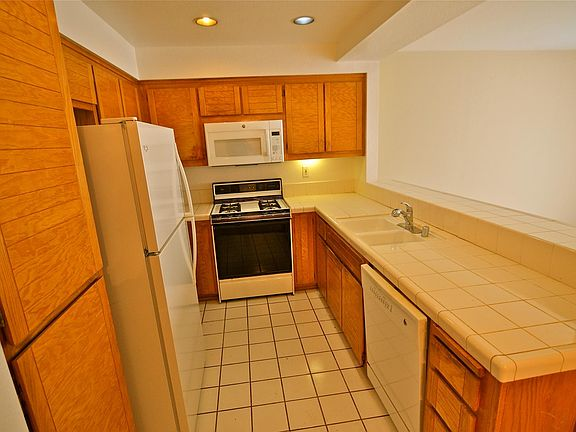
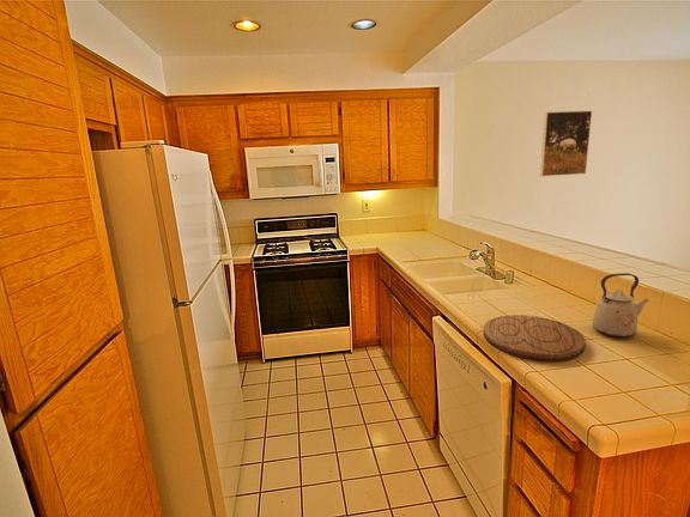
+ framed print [539,110,593,177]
+ cutting board [483,314,587,363]
+ kettle [591,272,649,339]
